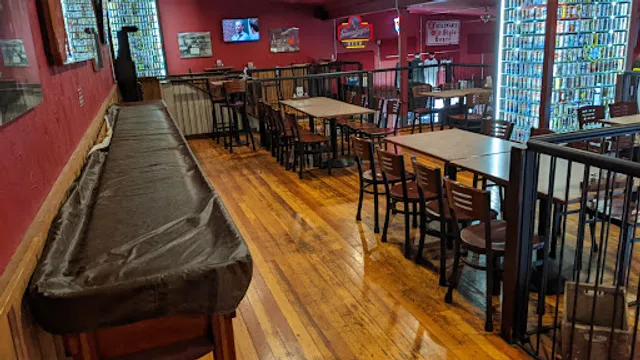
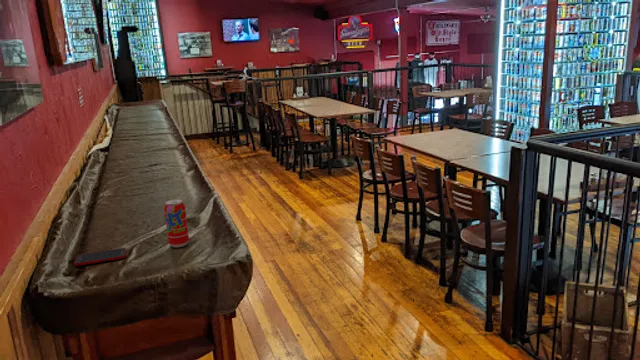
+ beverage can [163,198,190,248]
+ cell phone [73,247,127,267]
